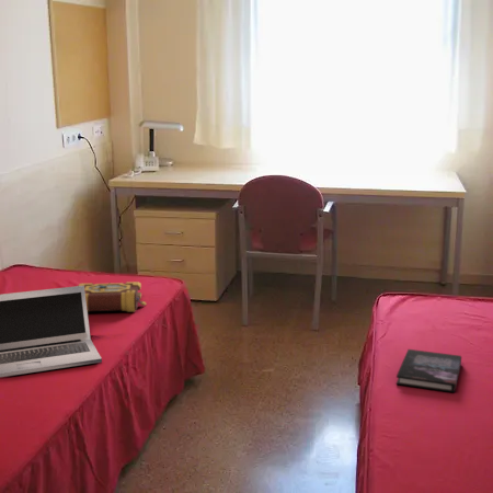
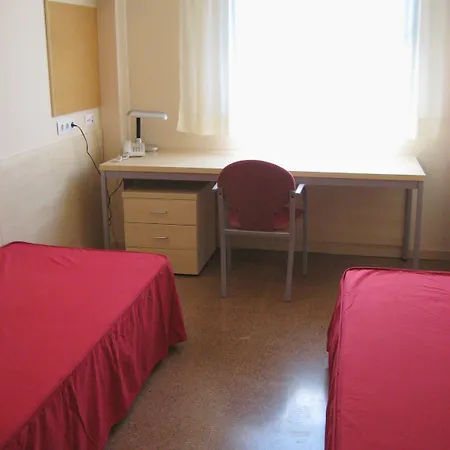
- book [395,348,462,393]
- book [77,280,148,313]
- laptop [0,285,103,378]
